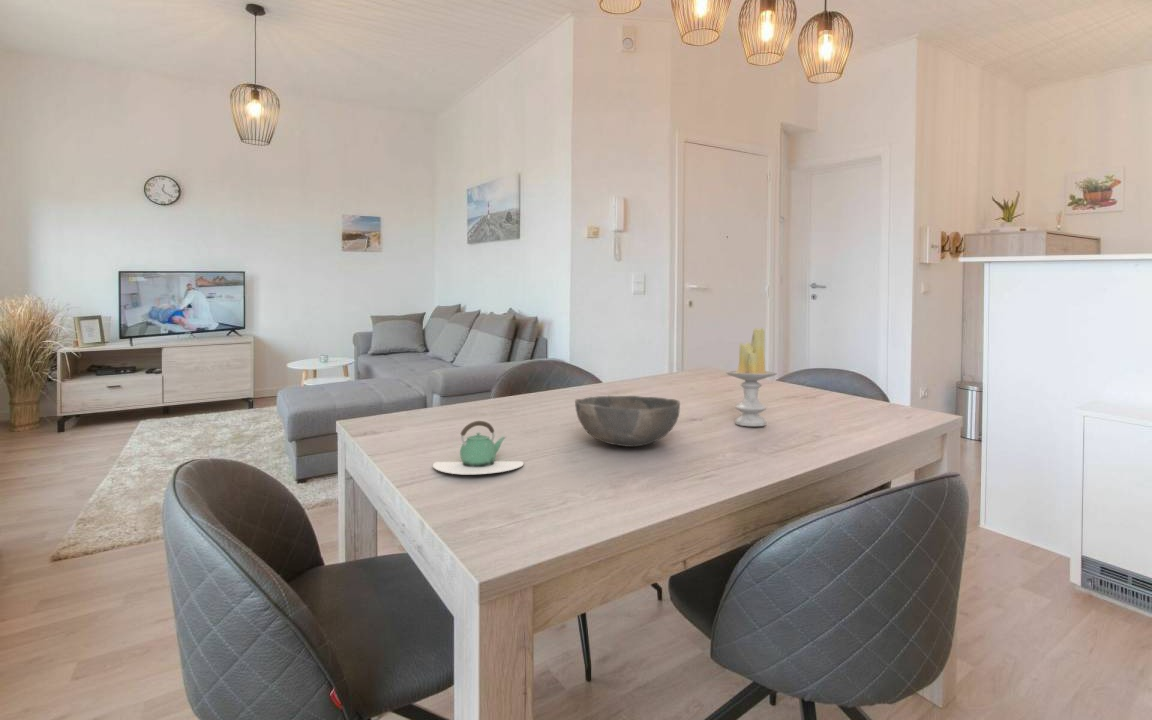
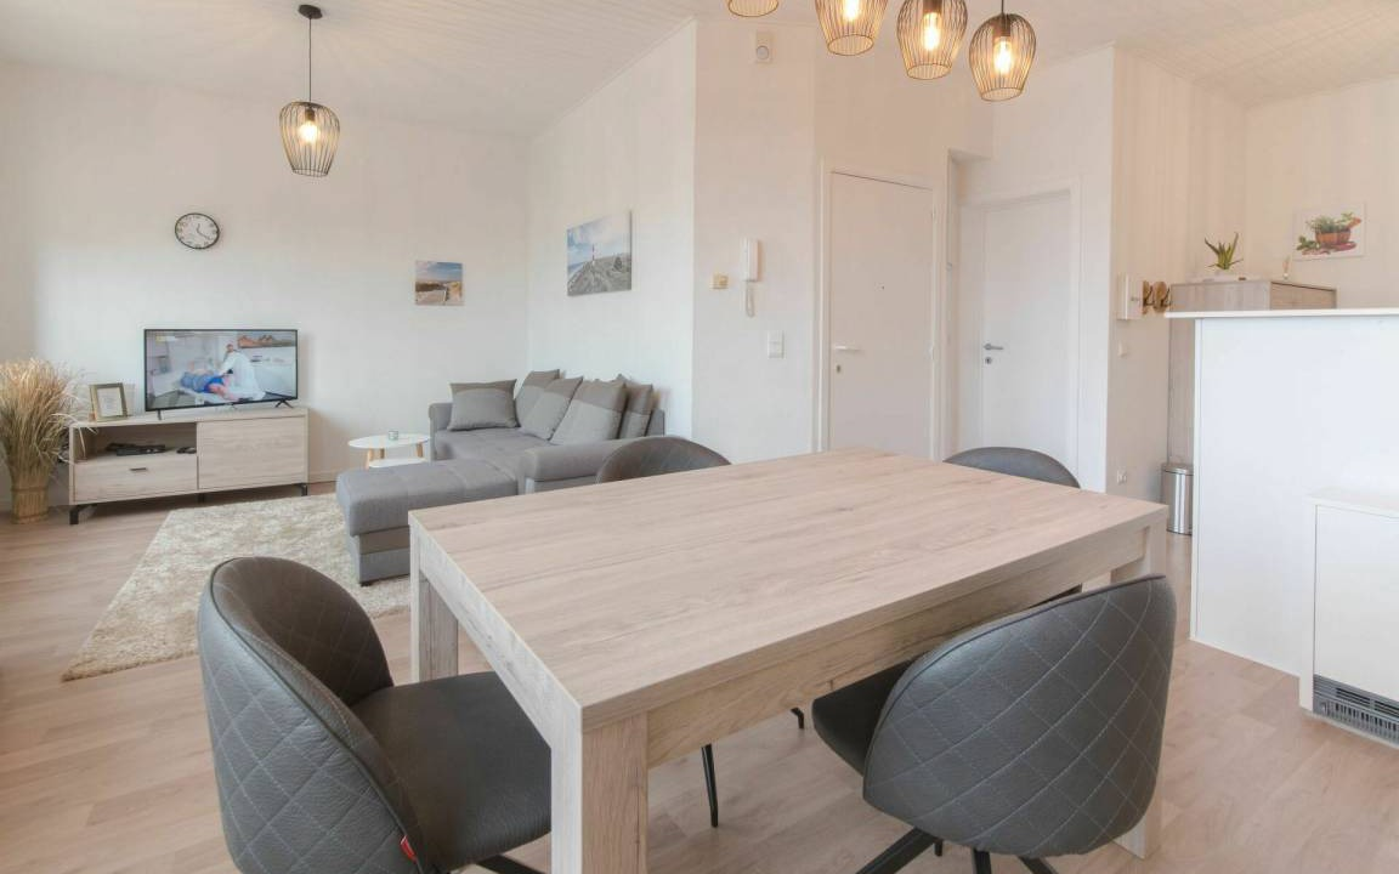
- teapot [432,420,524,475]
- candle [725,326,778,427]
- bowl [574,394,681,448]
